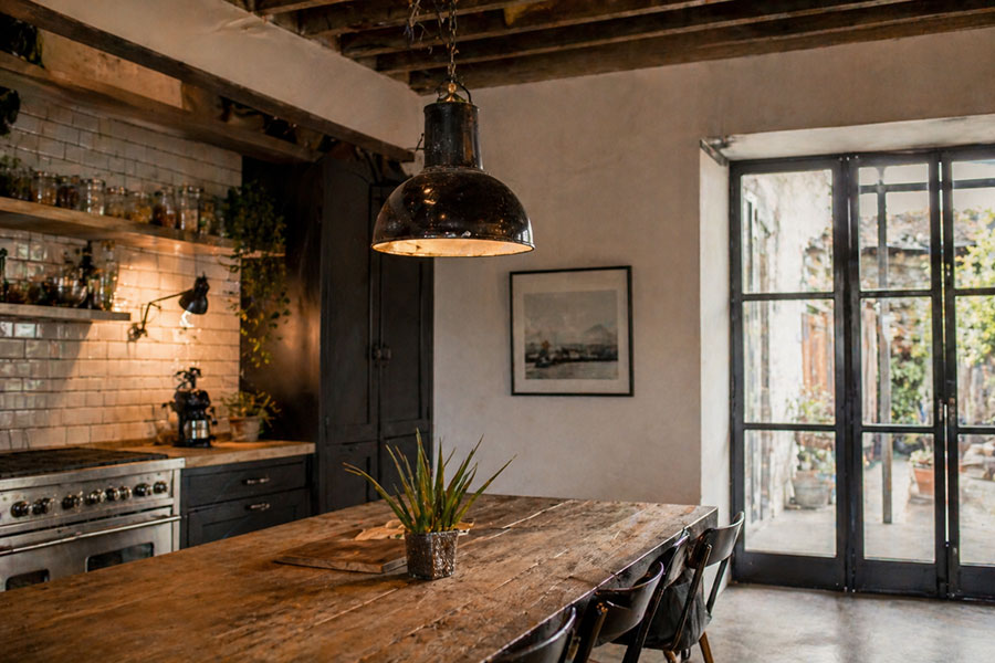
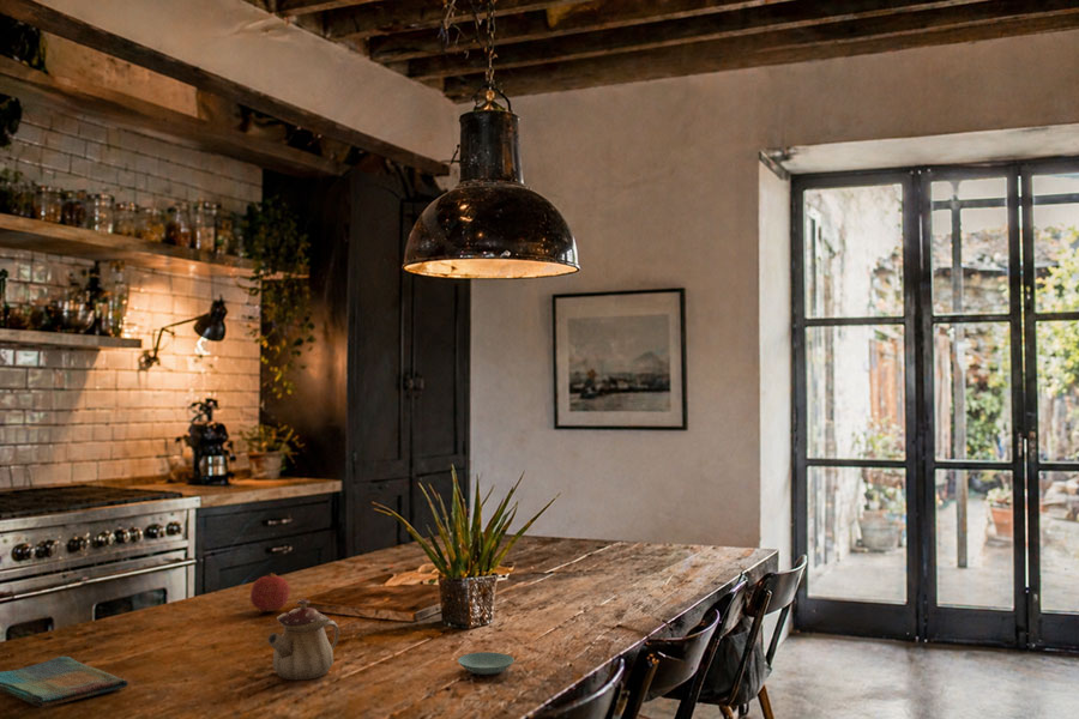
+ teapot [266,597,340,681]
+ dish towel [0,655,129,708]
+ fruit [249,572,291,612]
+ saucer [457,651,516,676]
